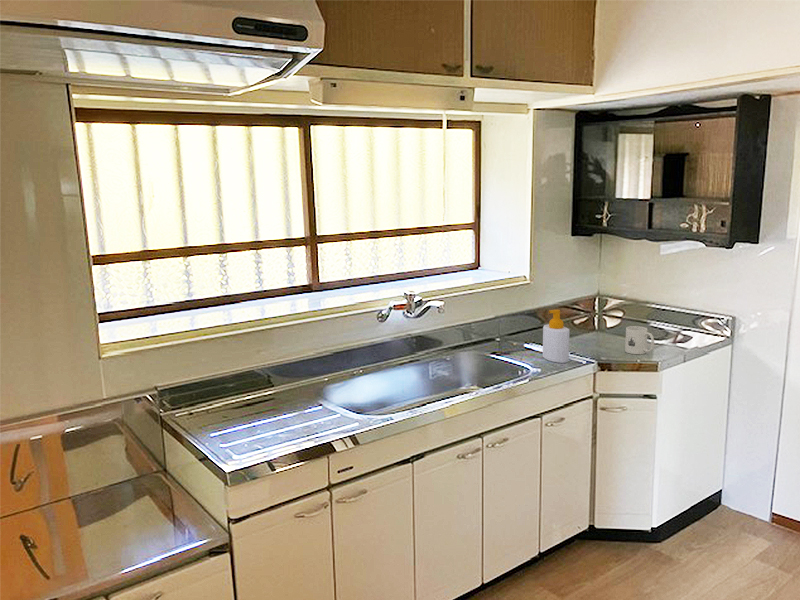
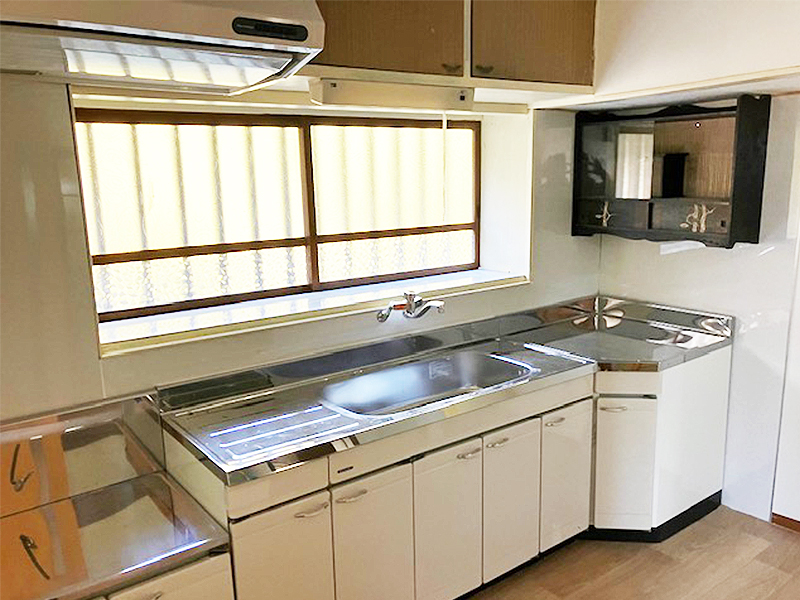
- soap bottle [542,309,571,364]
- mug [624,325,655,355]
